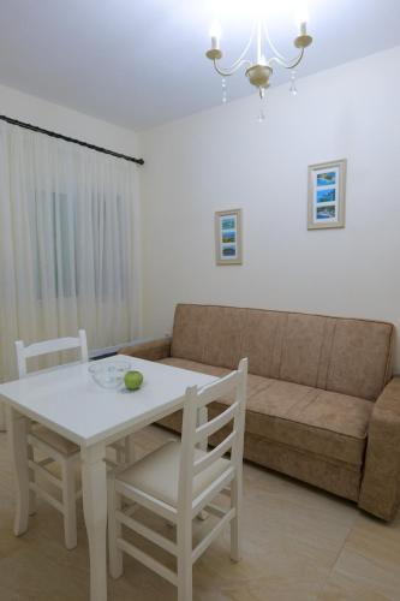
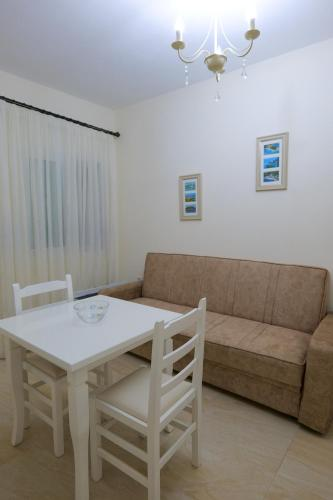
- fruit [123,369,144,391]
